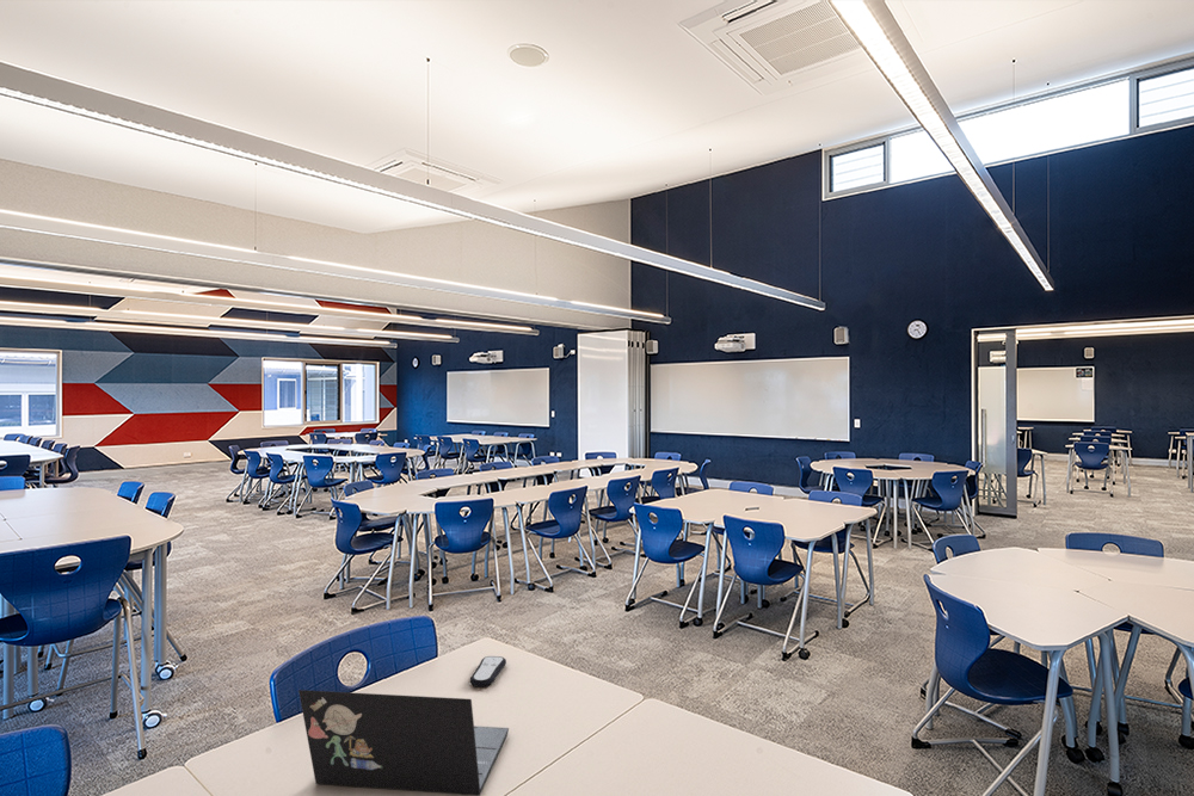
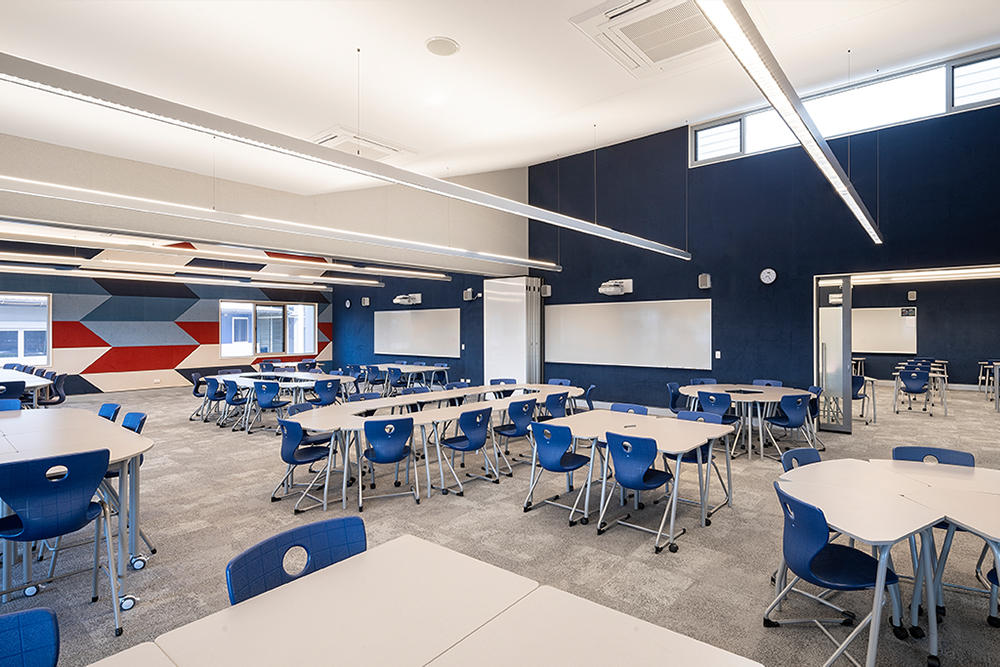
- laptop [297,689,510,796]
- remote control [469,655,507,689]
